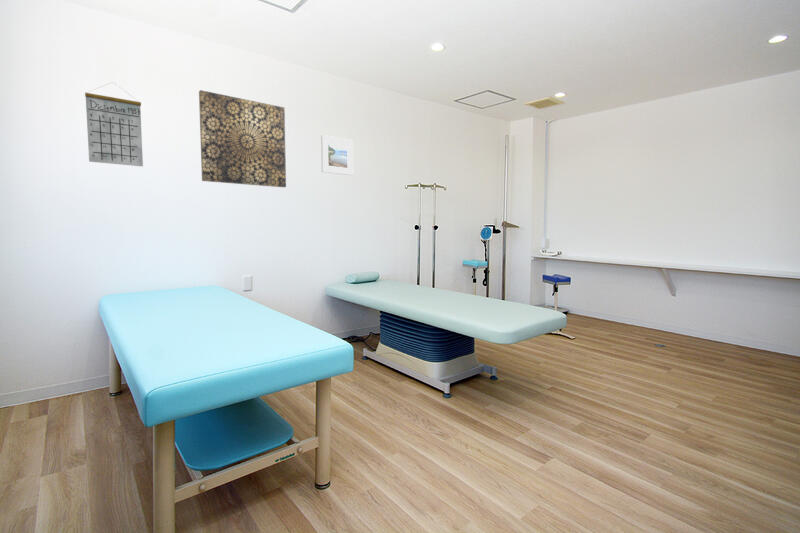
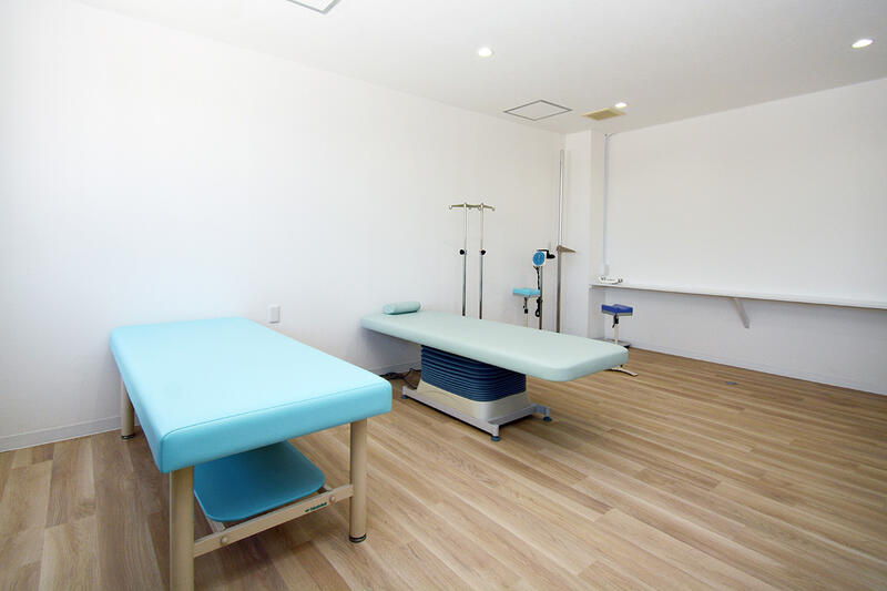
- calendar [84,81,144,167]
- wall art [198,89,287,188]
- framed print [320,134,354,176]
